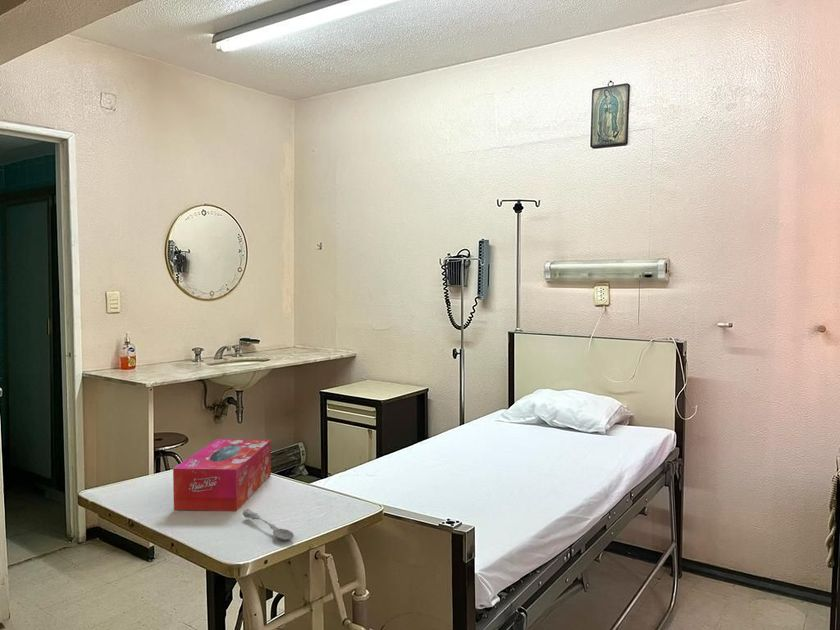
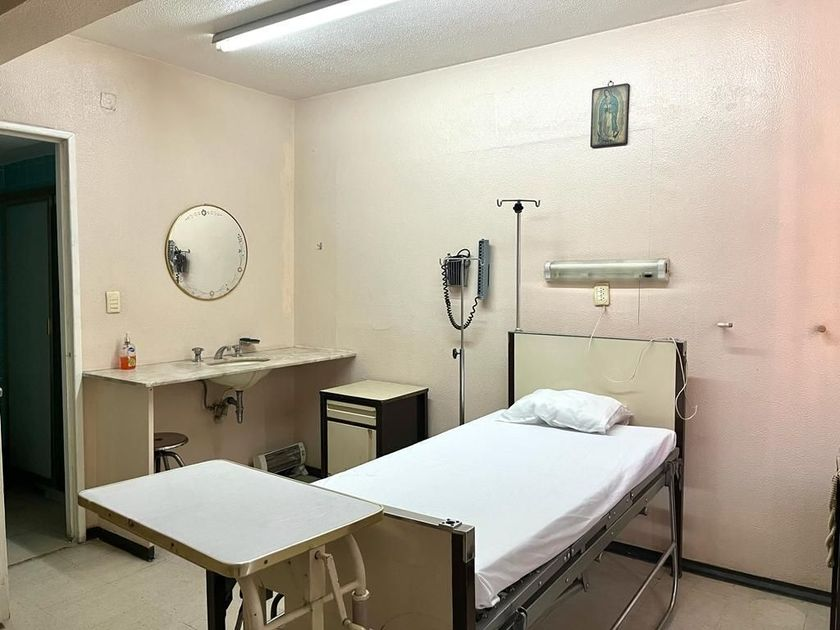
- tissue box [172,438,272,512]
- soupspoon [242,508,295,541]
